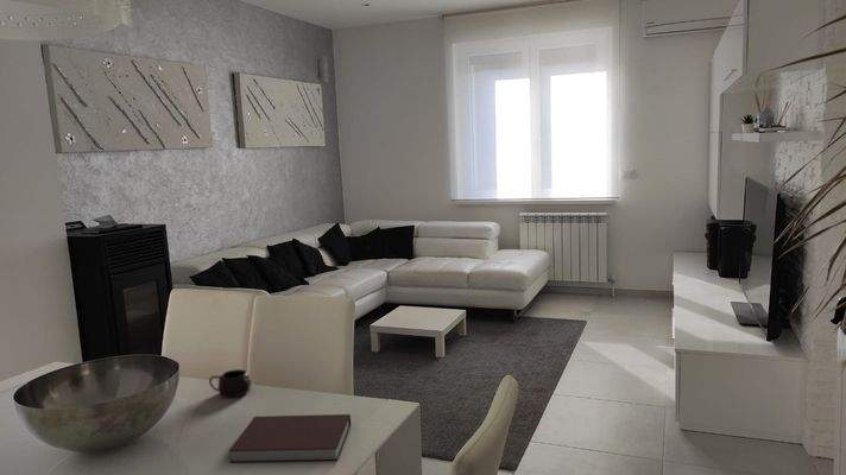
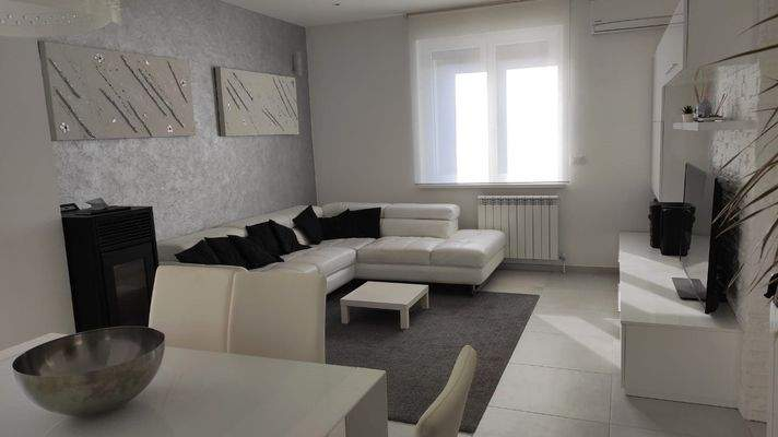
- mug [208,368,252,398]
- notebook [228,413,352,464]
